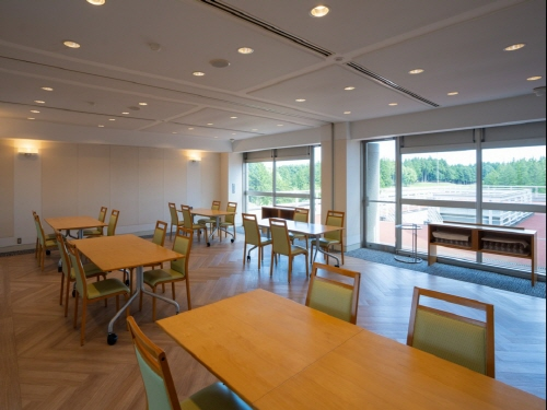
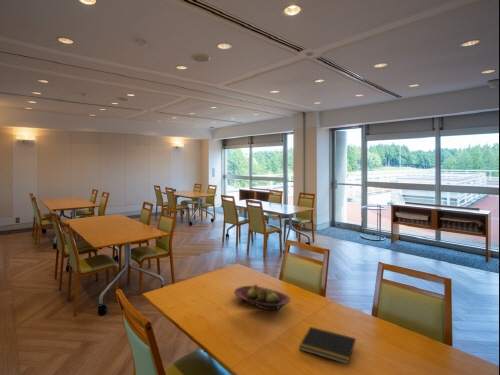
+ notepad [298,326,357,365]
+ fruit bowl [233,283,291,312]
